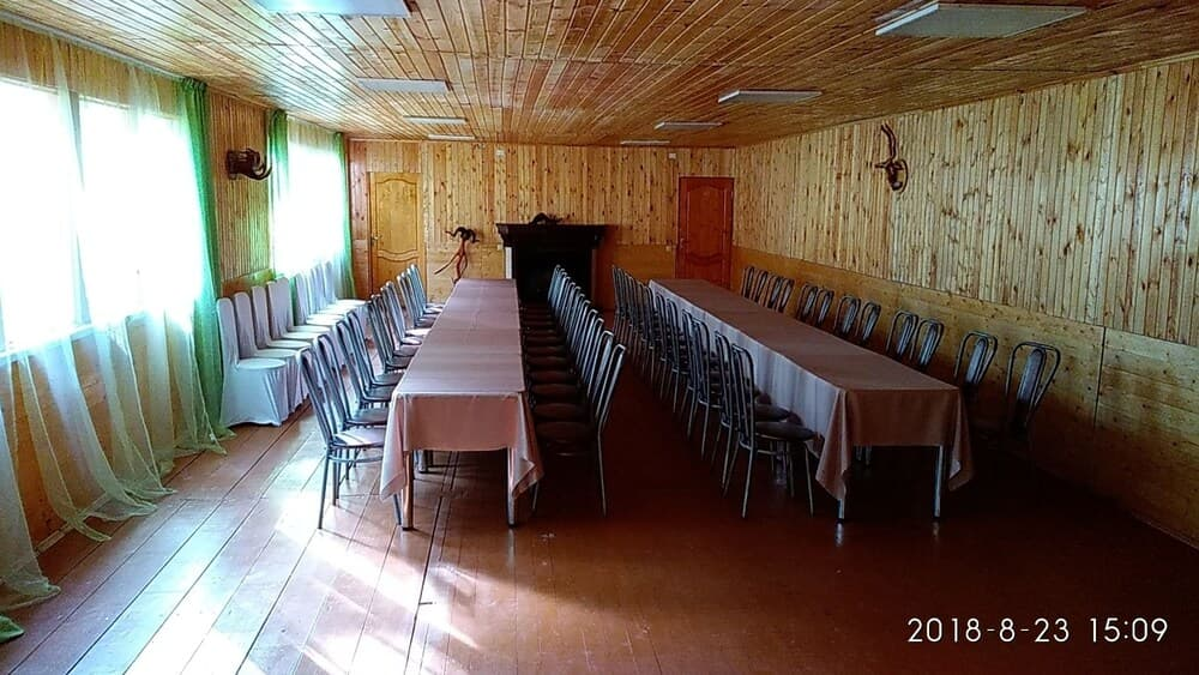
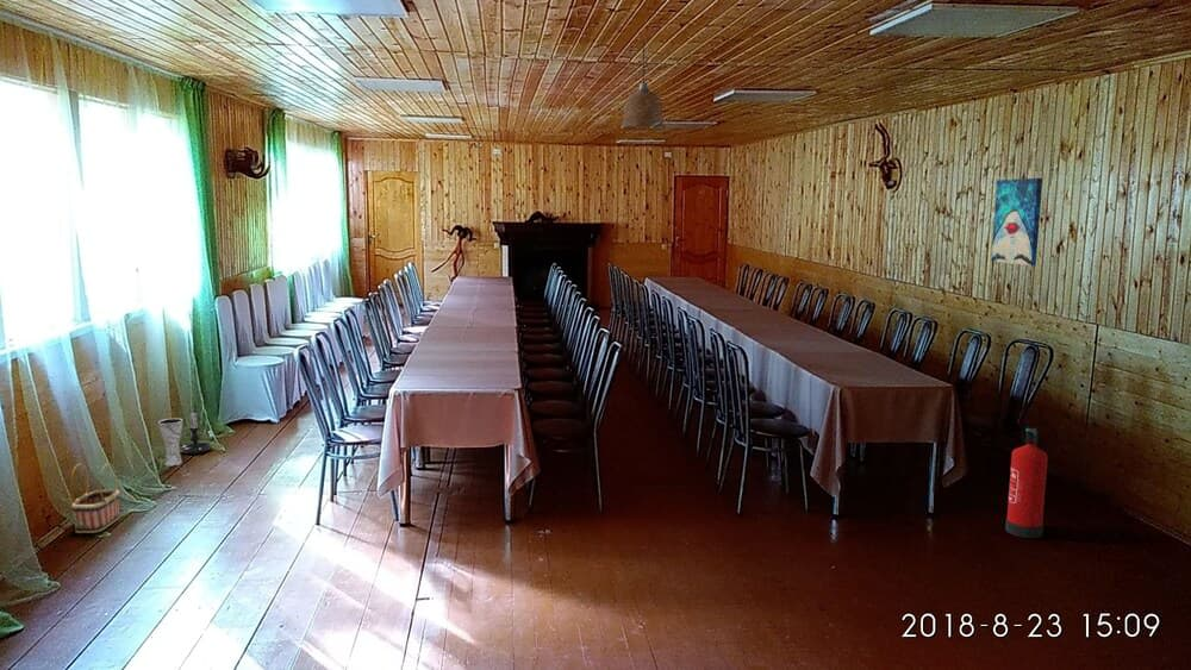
+ basket [69,462,121,534]
+ pendant lamp [619,40,667,132]
+ candle holder [179,409,213,455]
+ fire extinguisher [1004,427,1049,539]
+ wall art [991,177,1043,267]
+ vase [157,418,185,468]
